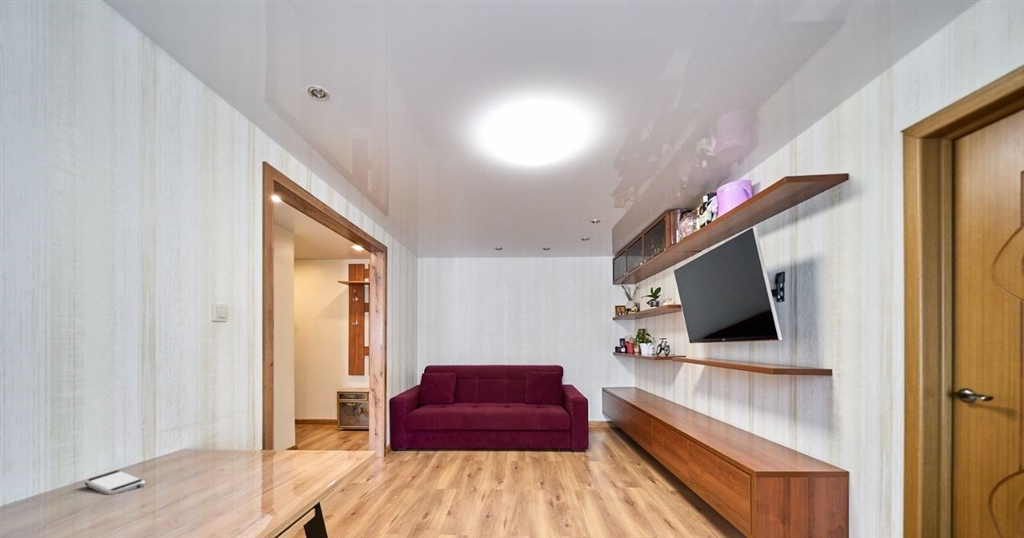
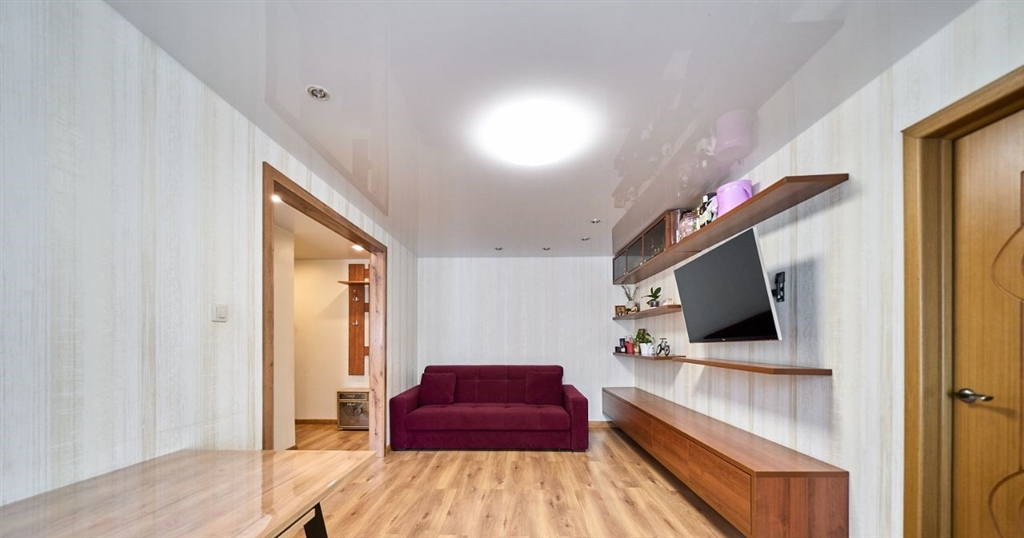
- smartphone [84,469,147,496]
